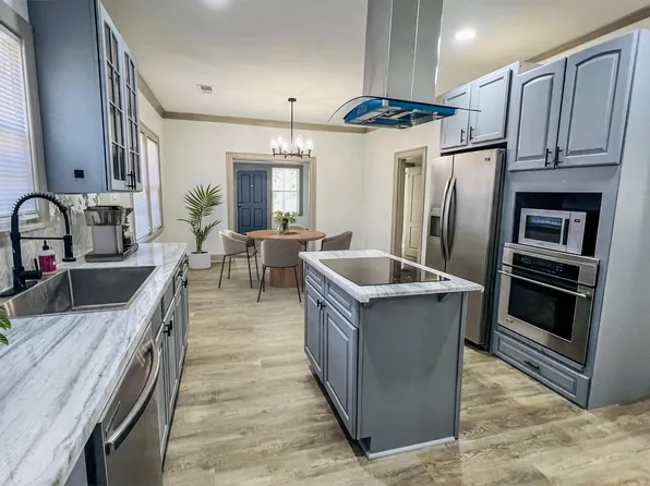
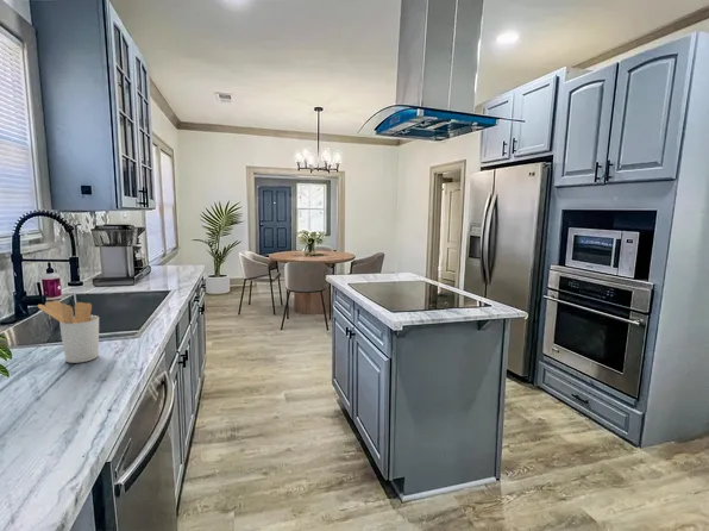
+ utensil holder [37,299,100,364]
